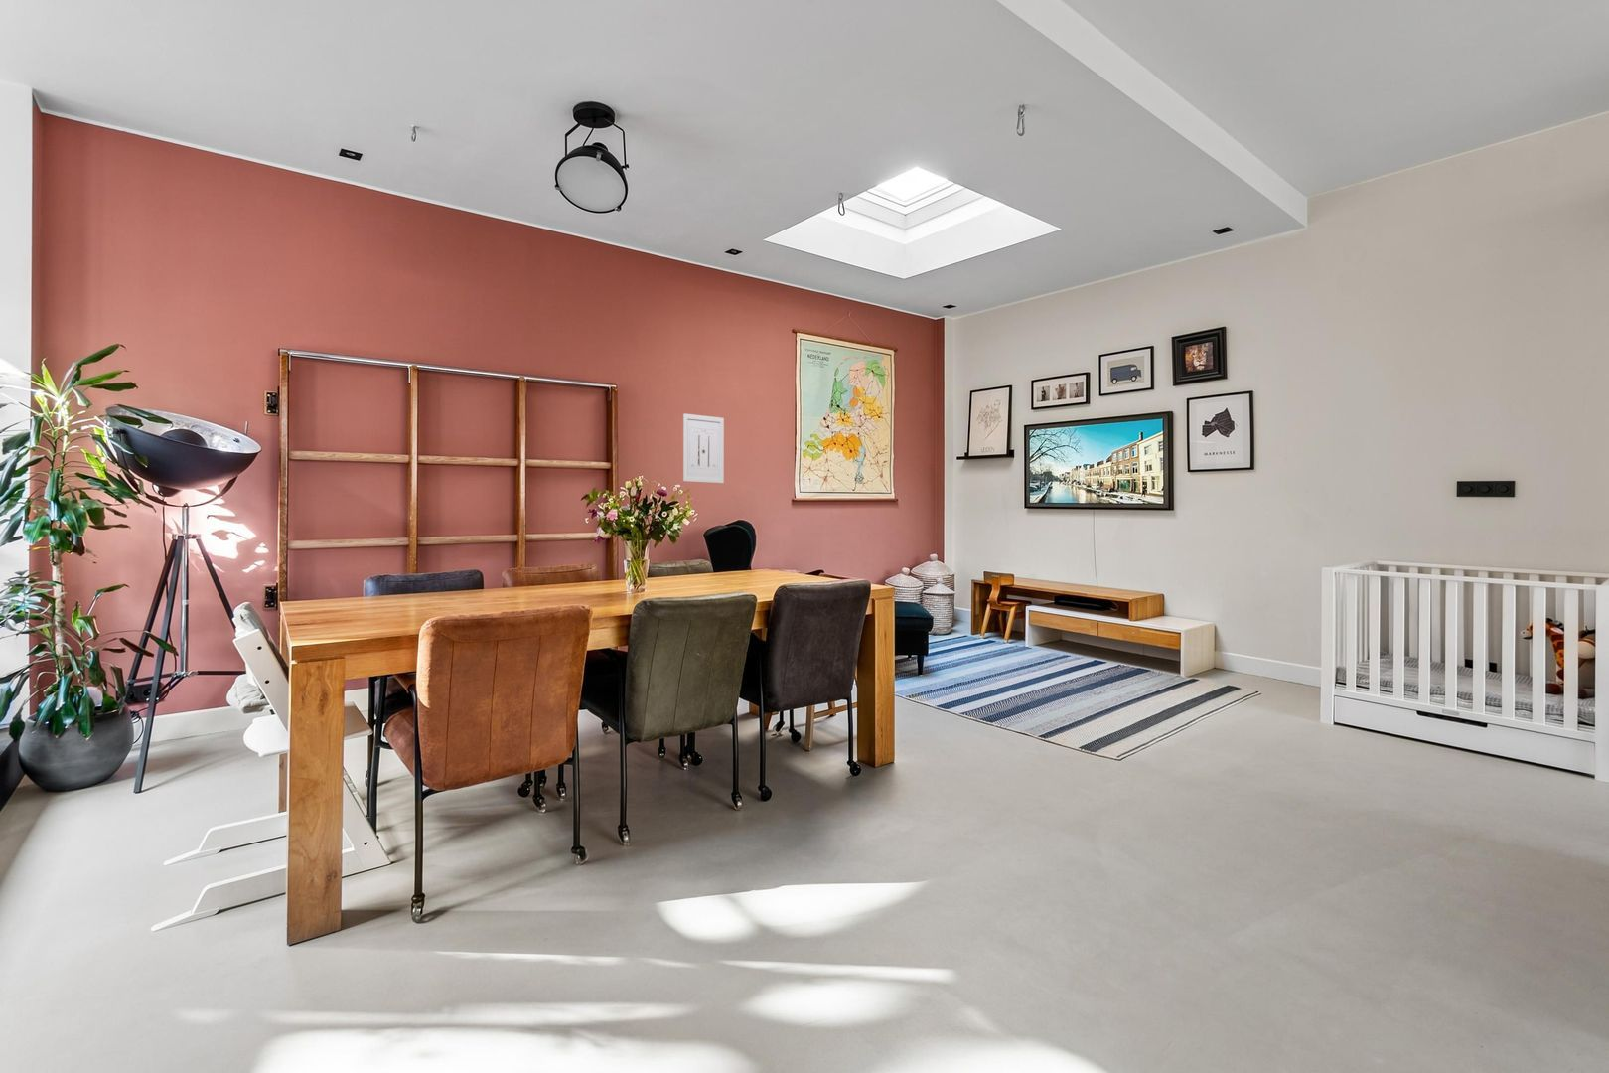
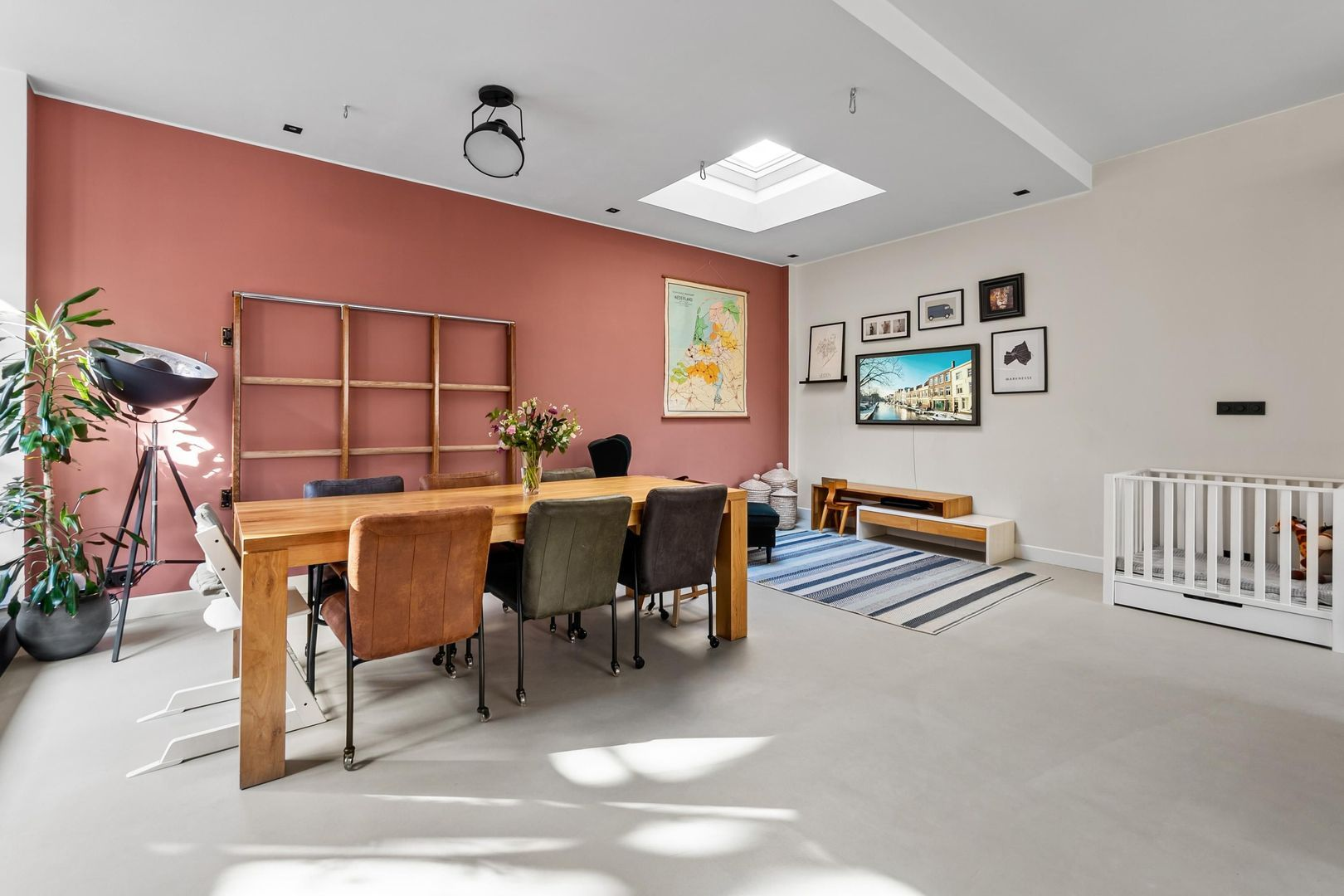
- wall art [682,413,725,484]
